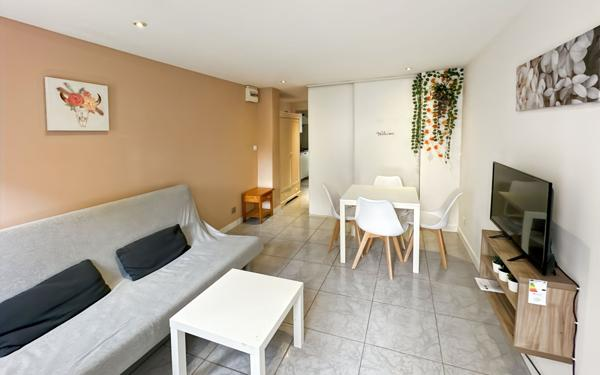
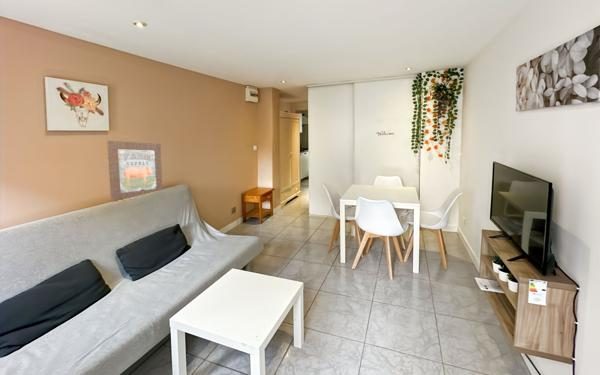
+ wall art [106,140,163,203]
